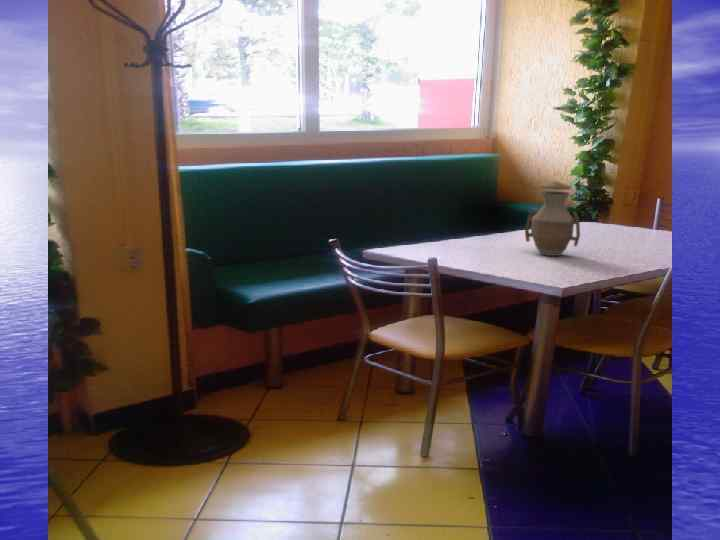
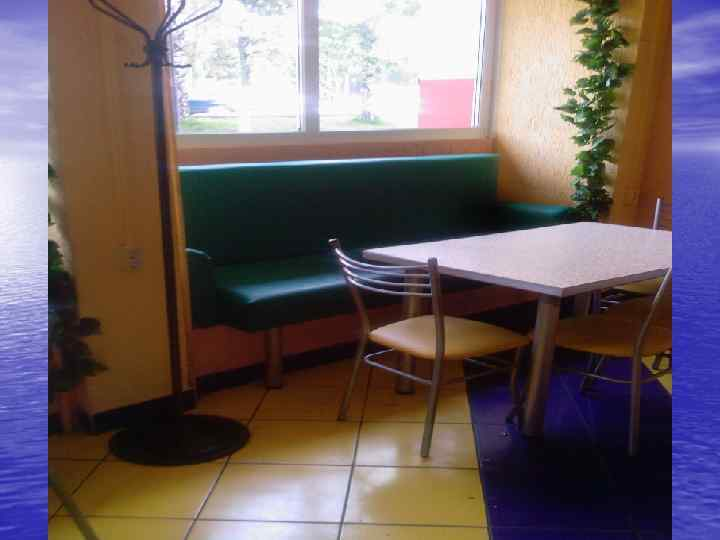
- vase [524,180,581,257]
